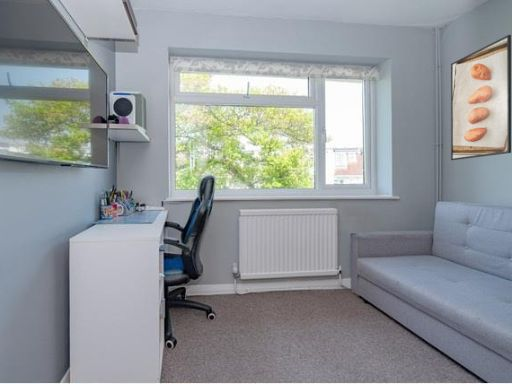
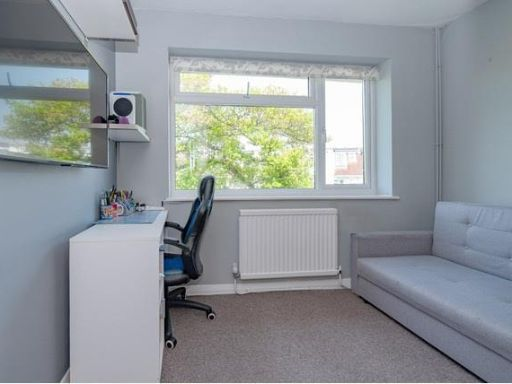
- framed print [450,34,512,161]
